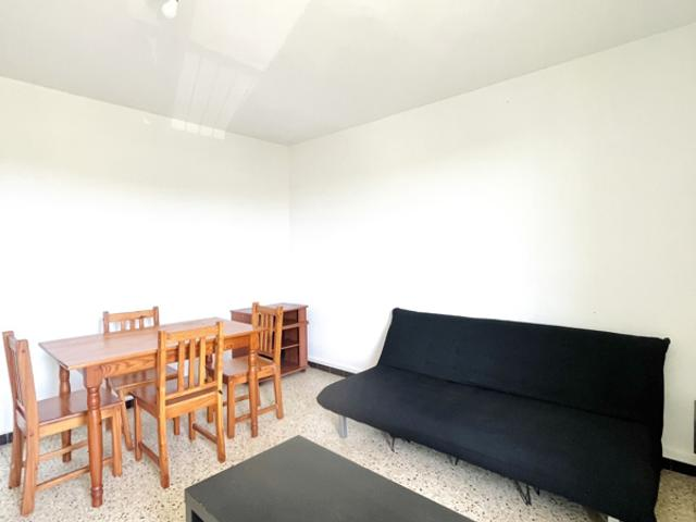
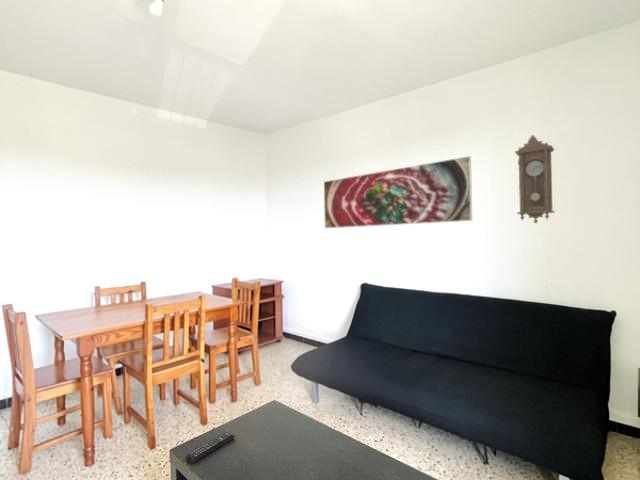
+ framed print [323,155,473,229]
+ remote control [185,431,236,465]
+ pendulum clock [514,134,556,225]
